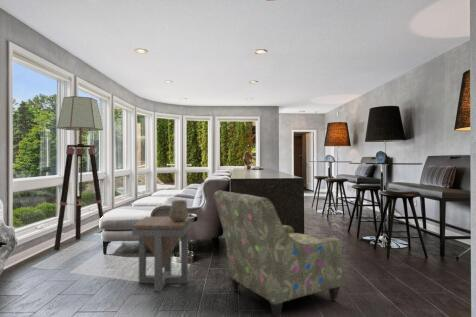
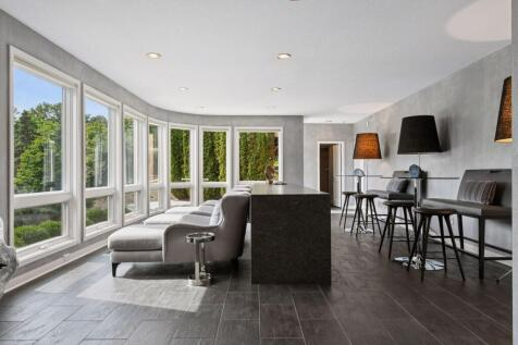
- floor lamp [53,95,104,251]
- side table [131,216,192,292]
- armchair [213,190,343,317]
- ceramic cup [168,199,190,221]
